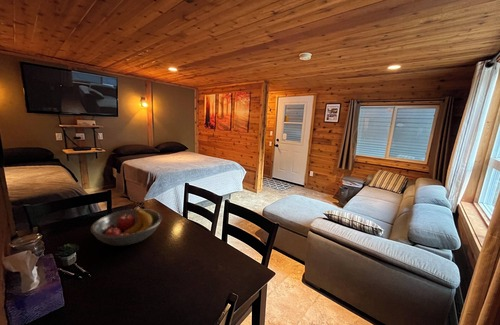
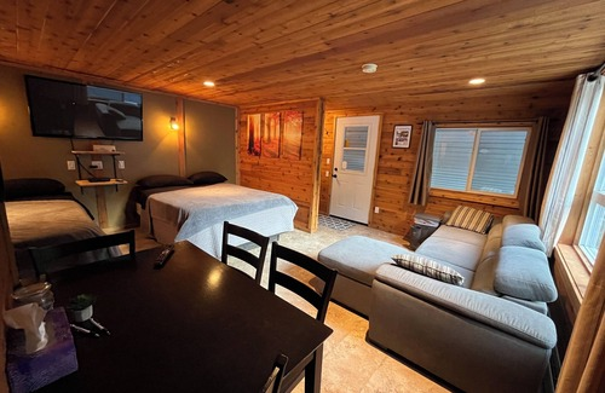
- fruit bowl [90,206,163,247]
